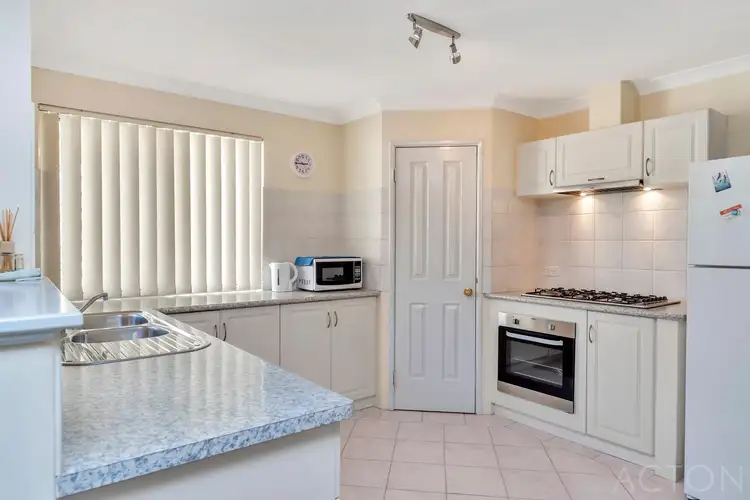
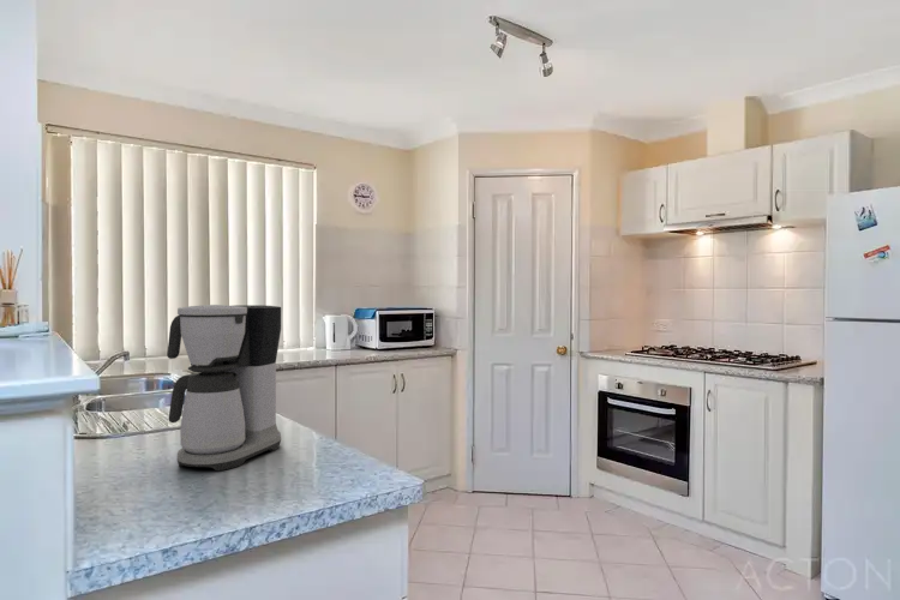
+ coffee maker [166,304,282,472]
